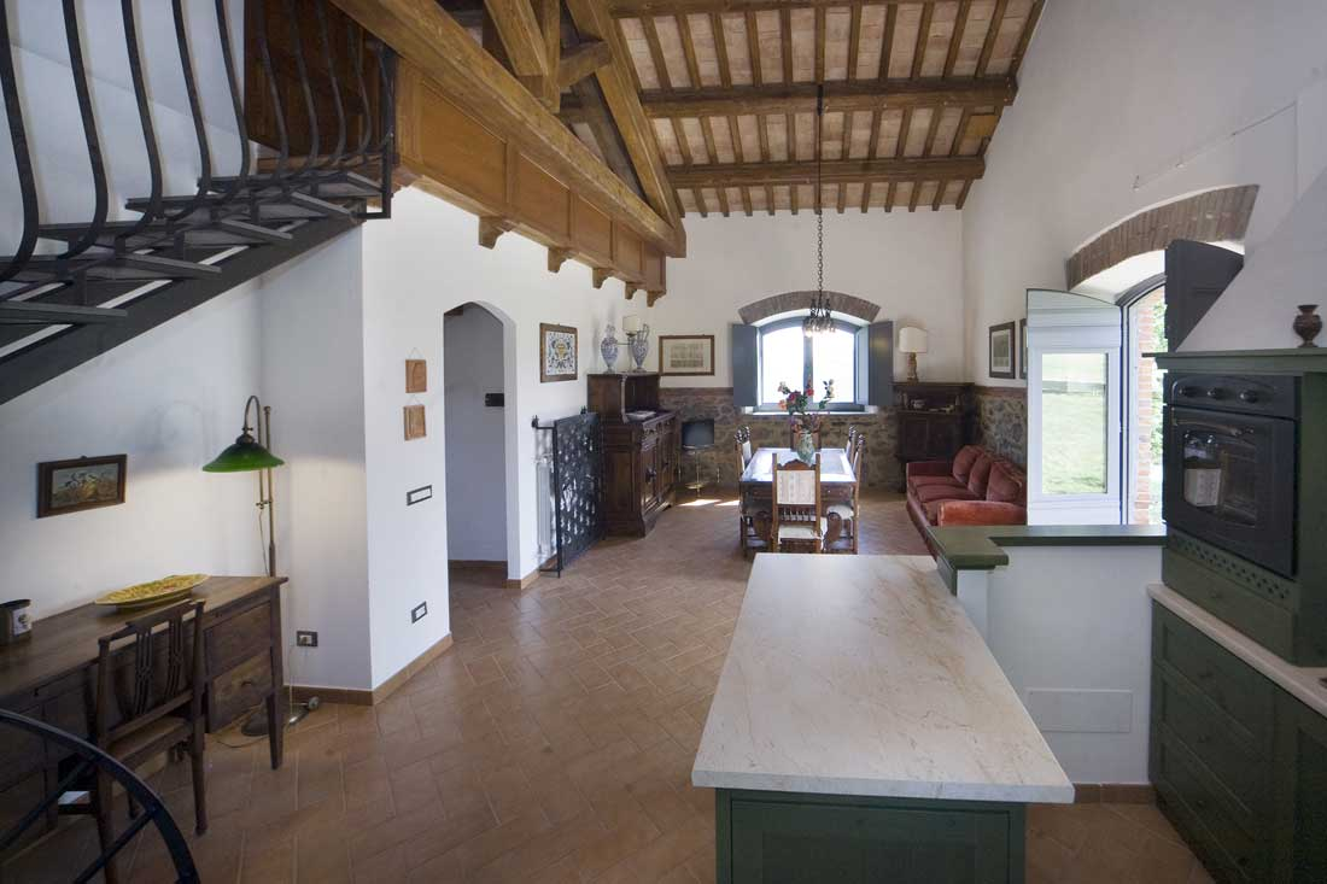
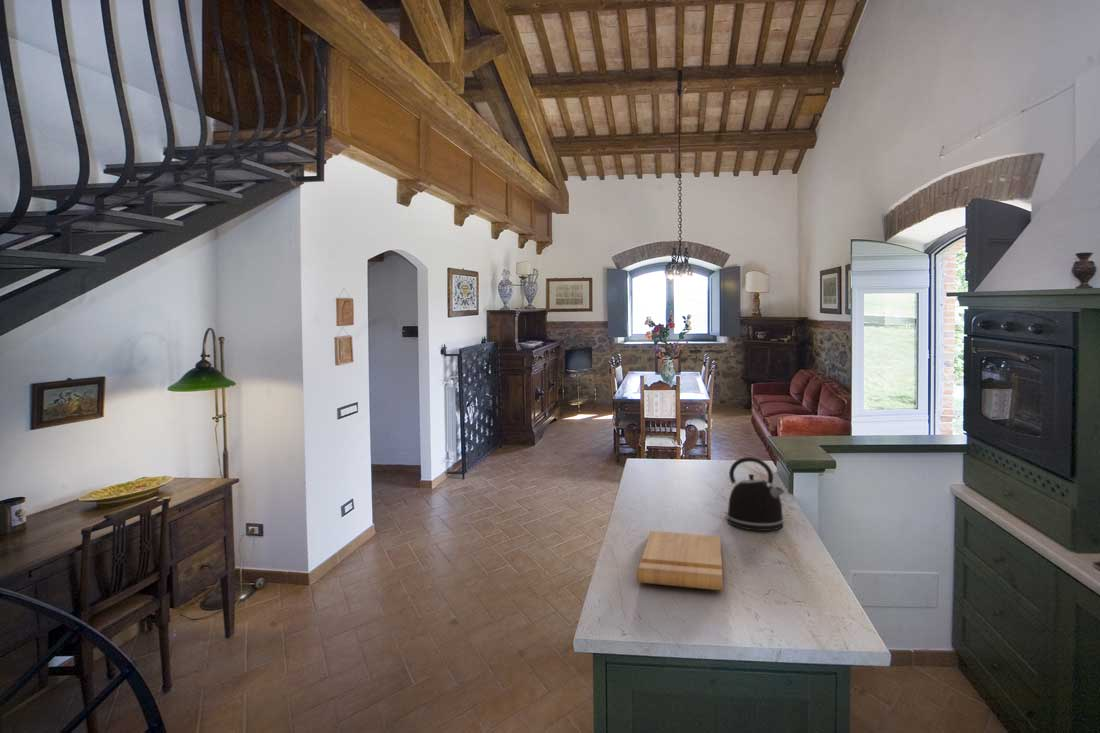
+ cutting board [637,530,724,592]
+ kettle [726,456,785,532]
